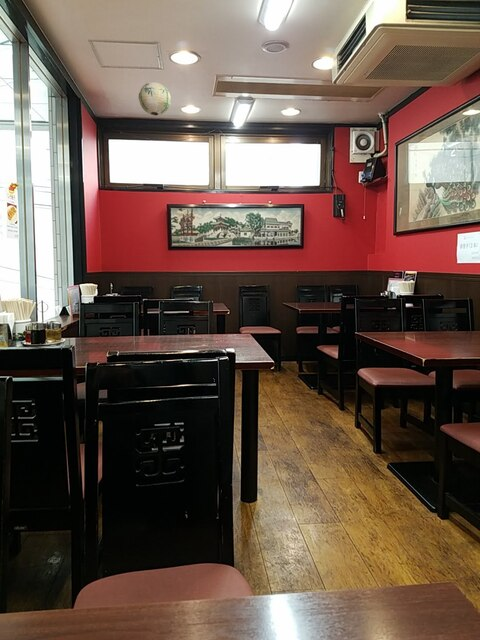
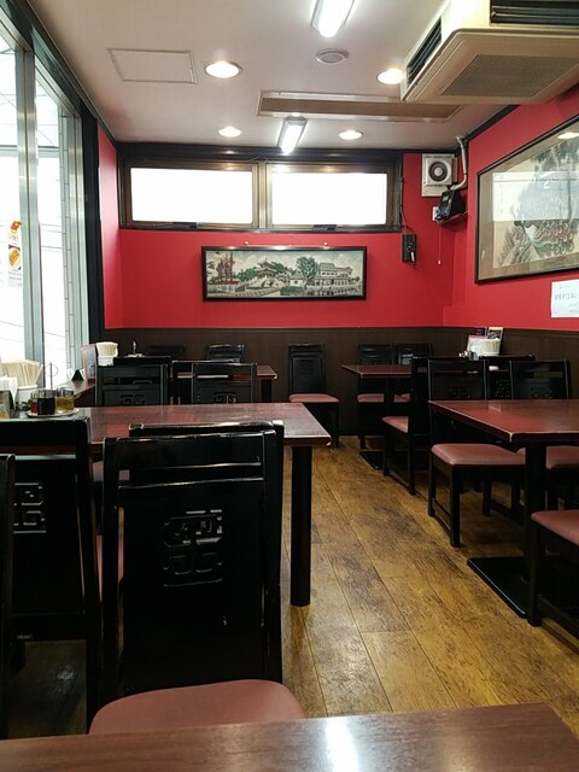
- paper lantern [138,81,172,116]
